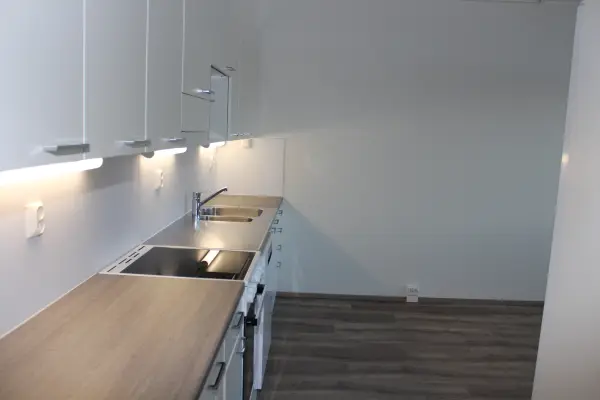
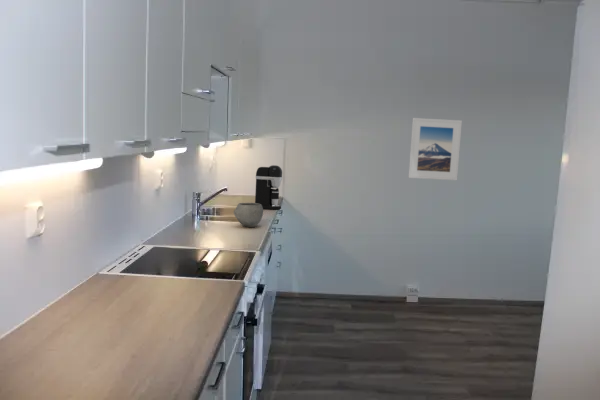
+ bowl [233,202,264,228]
+ coffee maker [254,164,283,210]
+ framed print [408,117,463,181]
